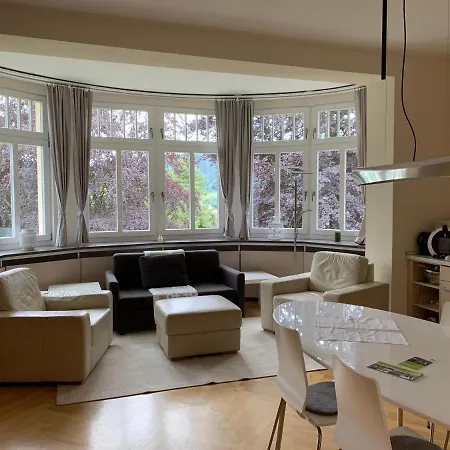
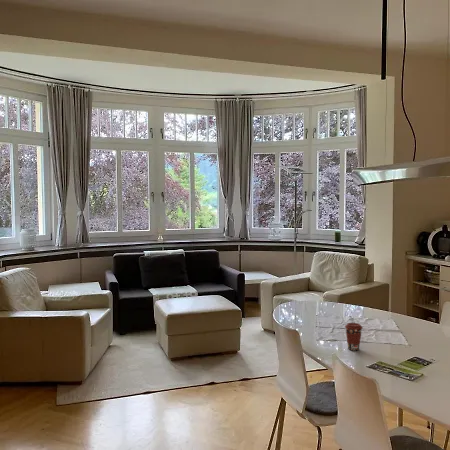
+ coffee cup [344,322,363,351]
